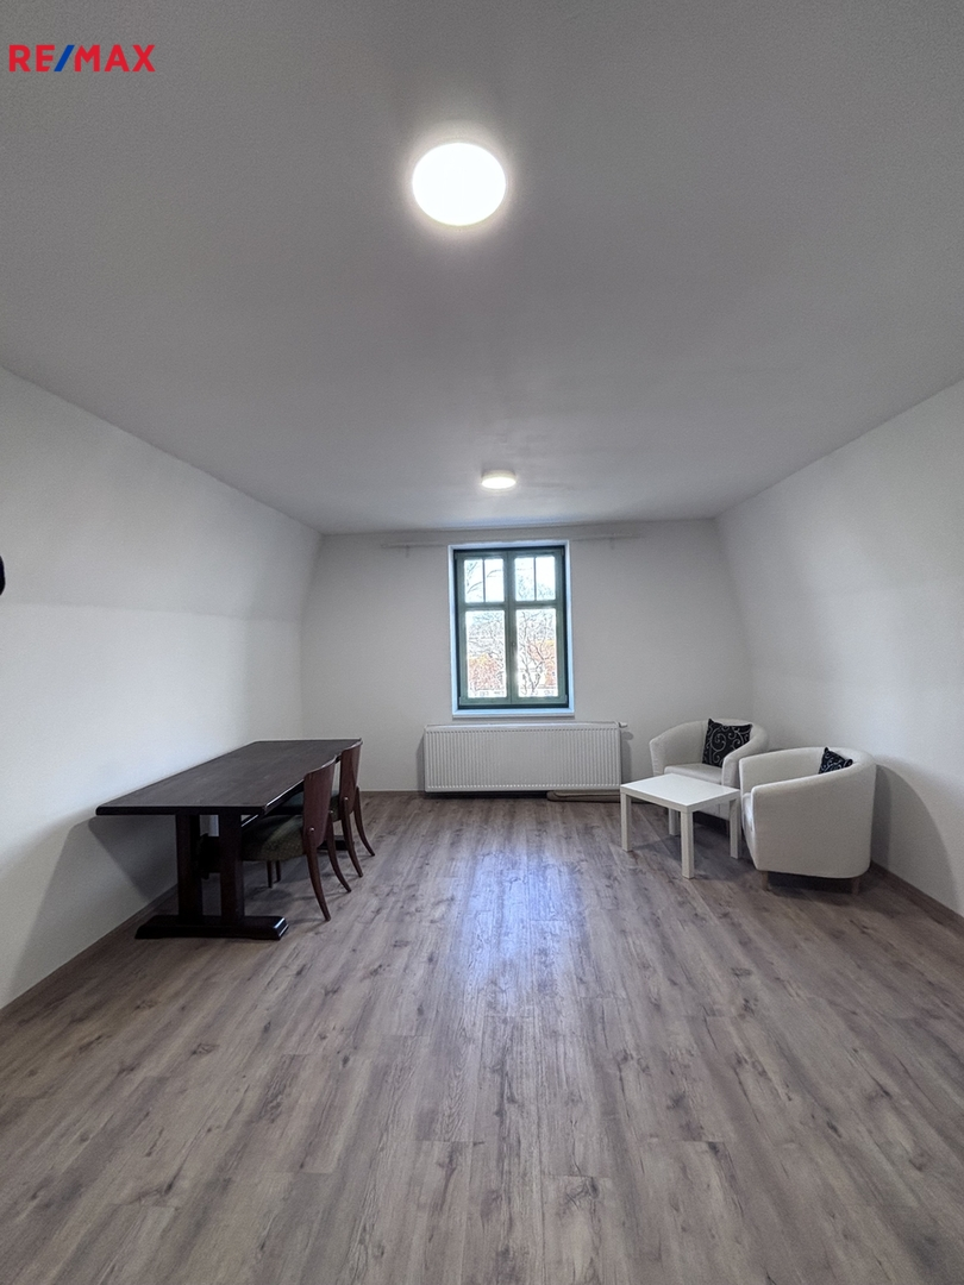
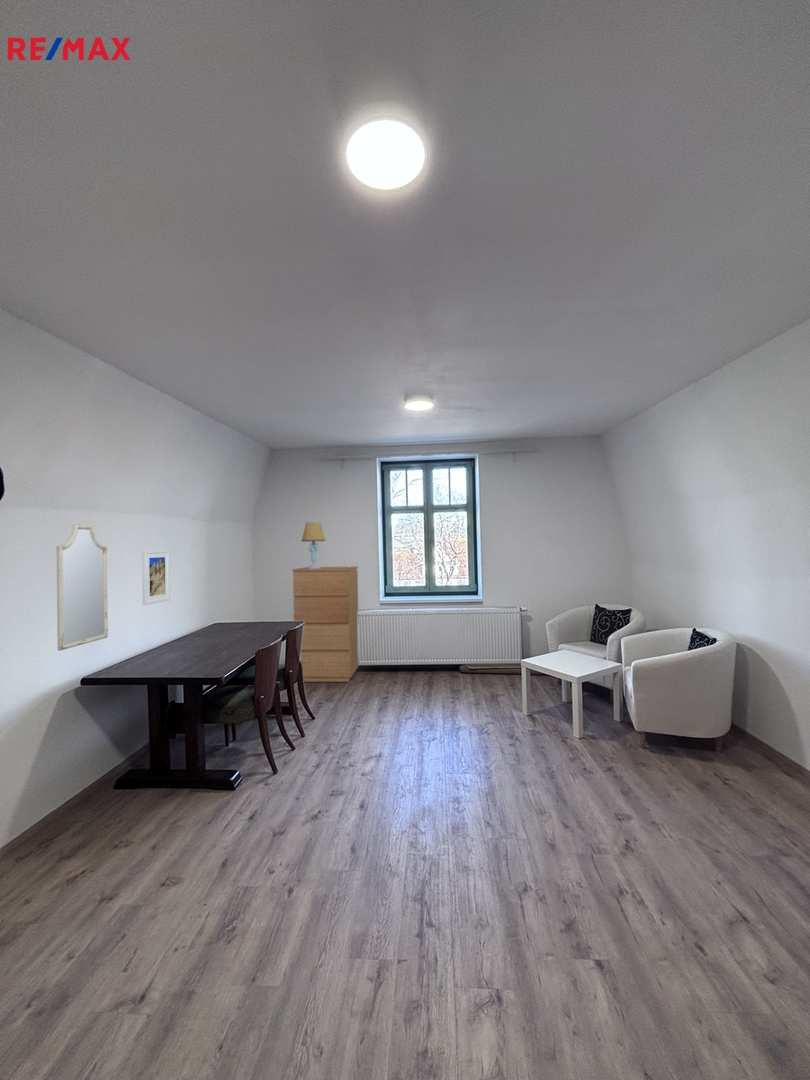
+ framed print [141,549,171,606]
+ dresser [291,565,359,683]
+ table lamp [301,521,326,569]
+ home mirror [56,523,109,652]
